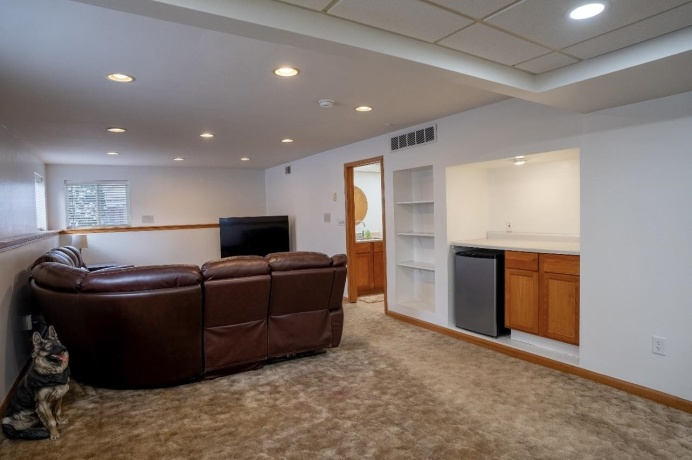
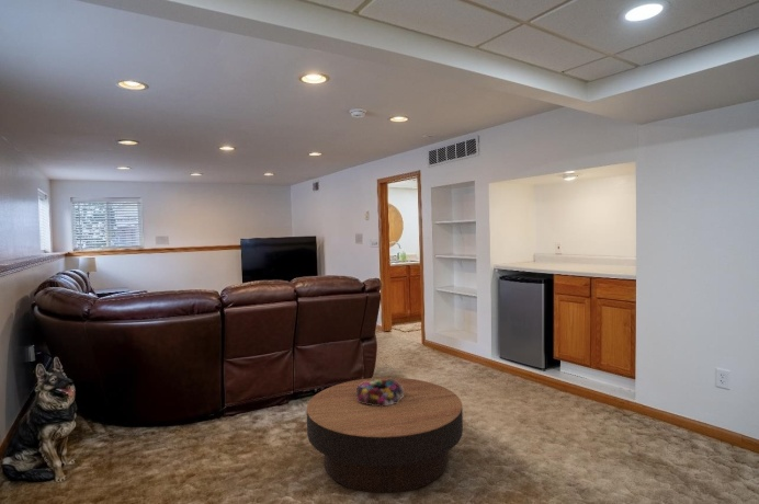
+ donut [356,377,404,406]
+ coffee table [306,377,464,494]
